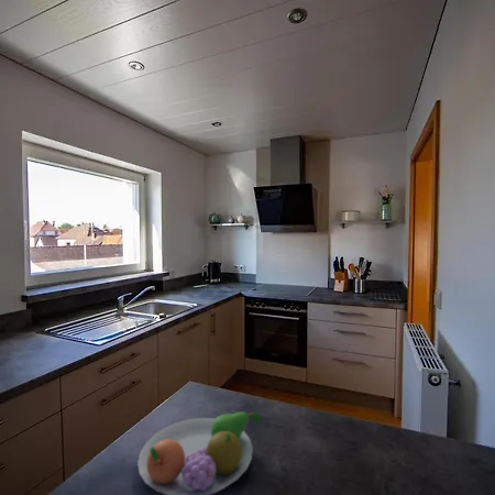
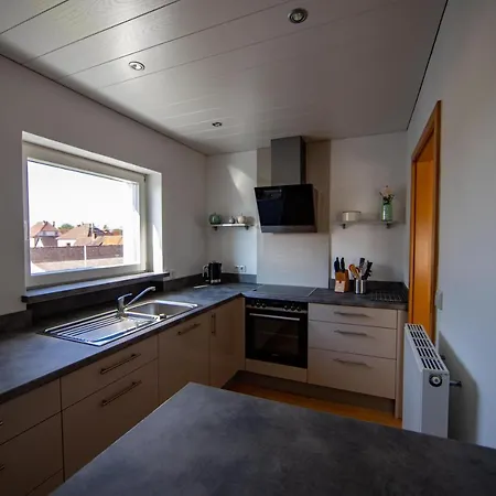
- fruit bowl [136,410,262,495]
